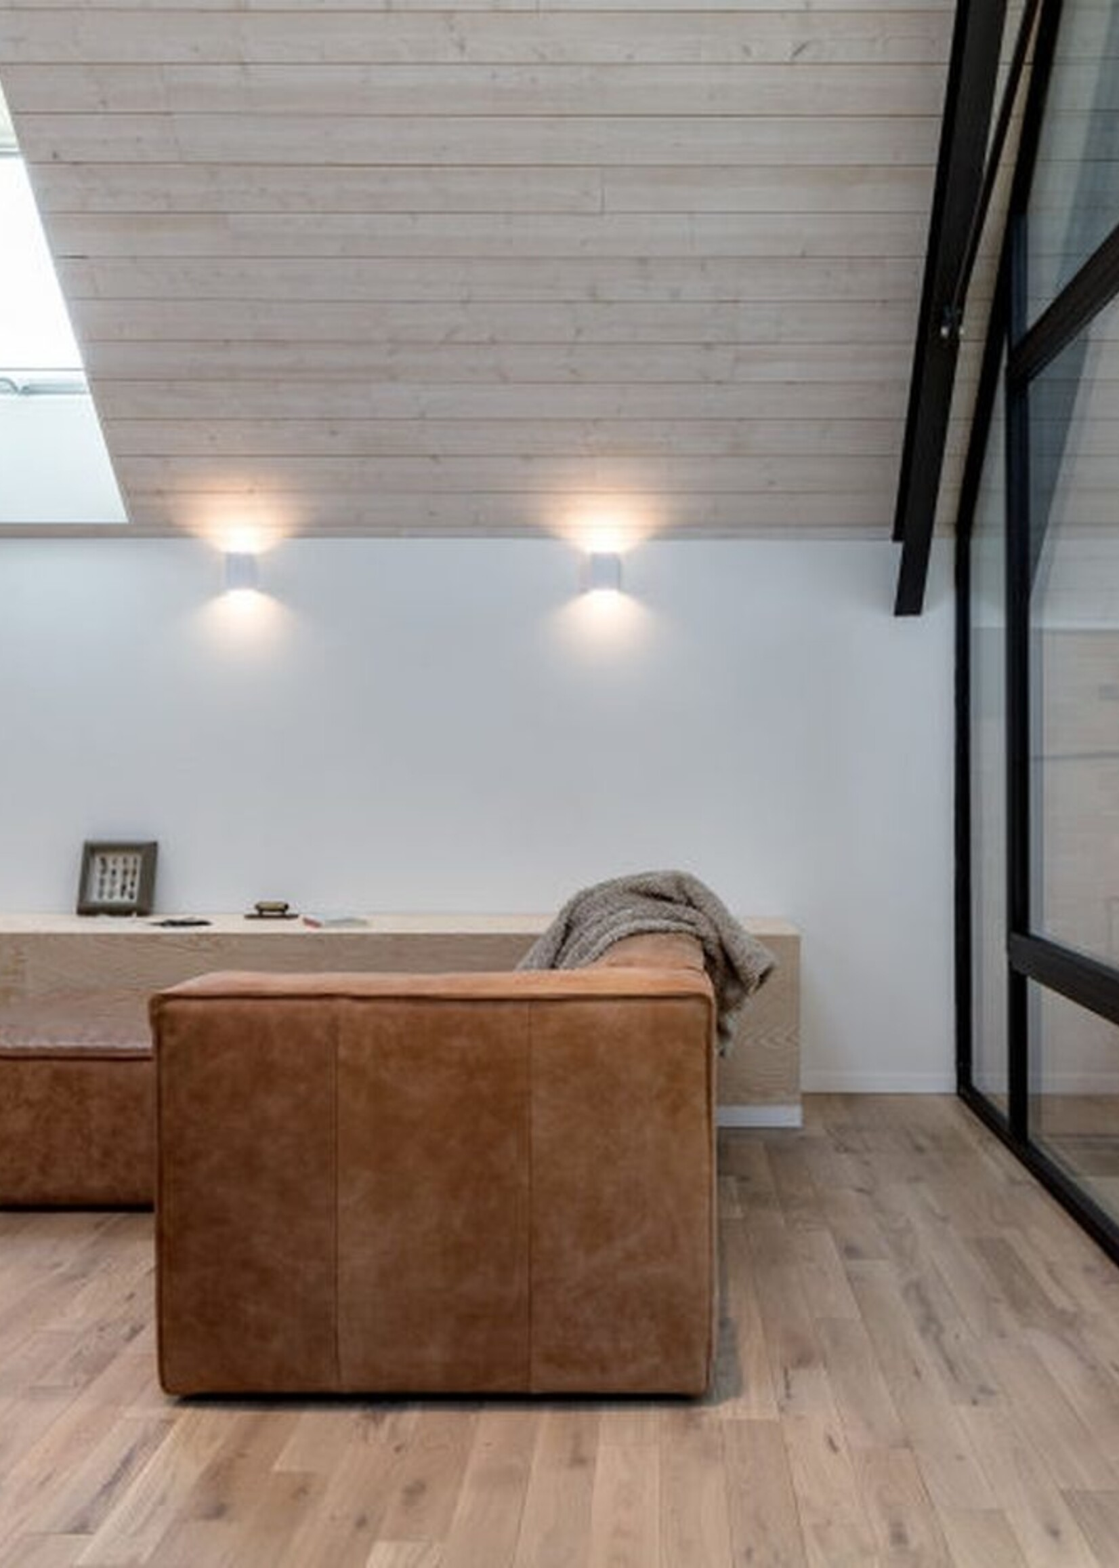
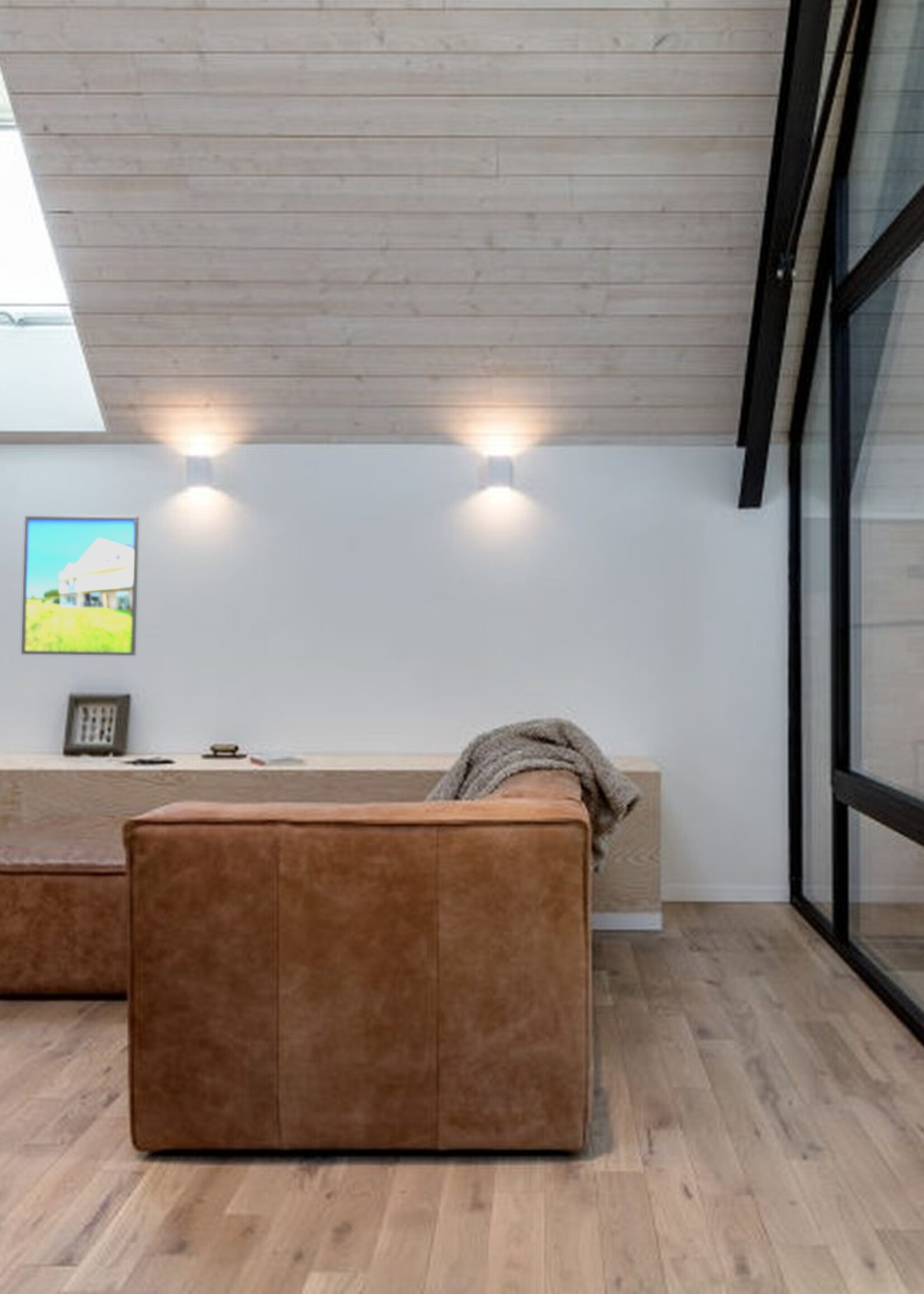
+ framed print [21,515,139,656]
